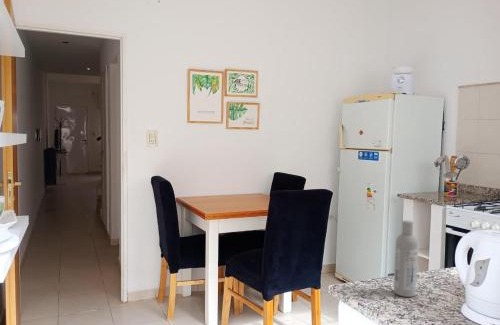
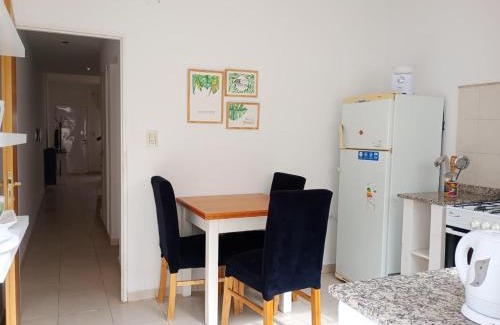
- bottle [393,219,419,298]
